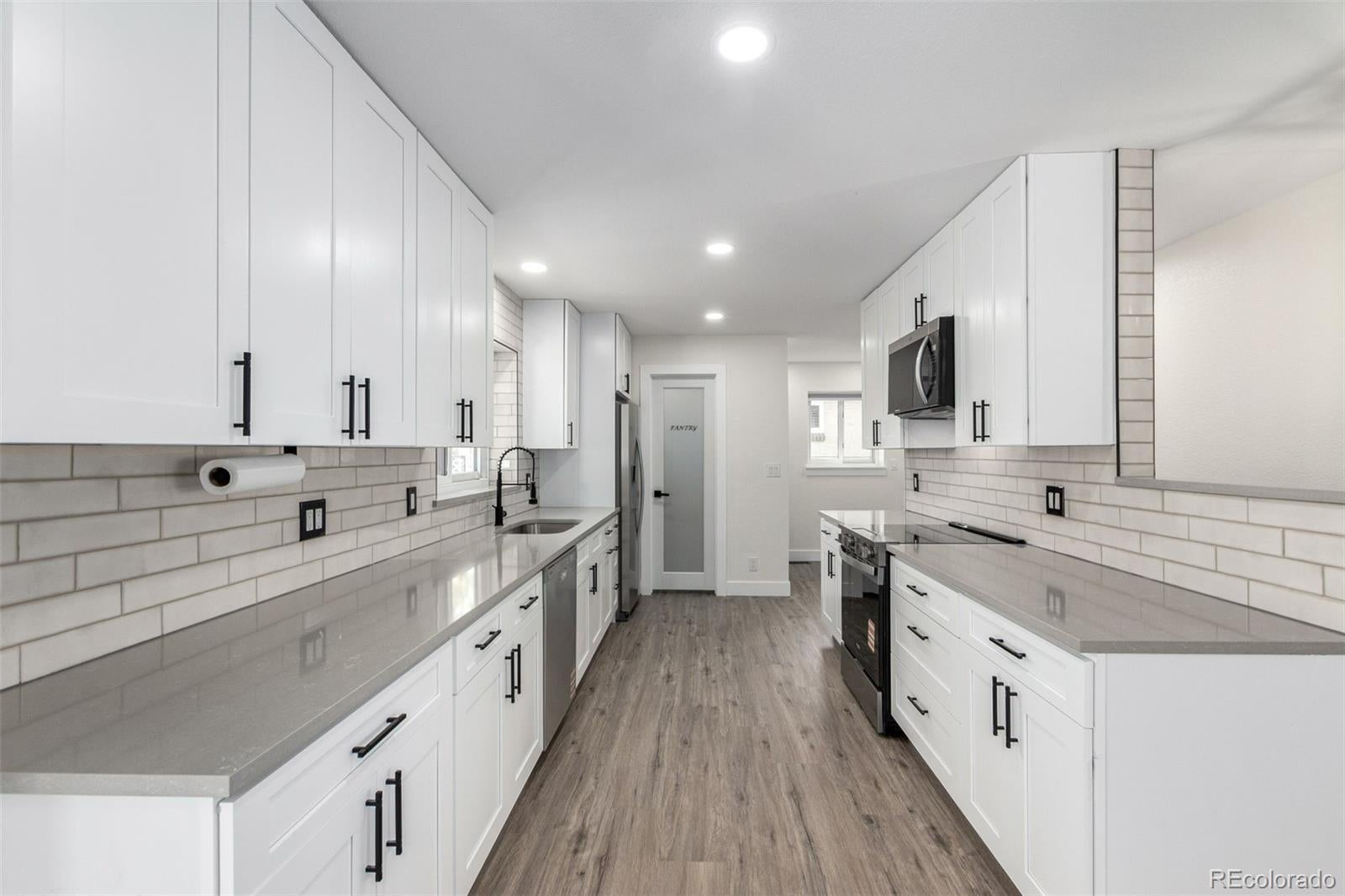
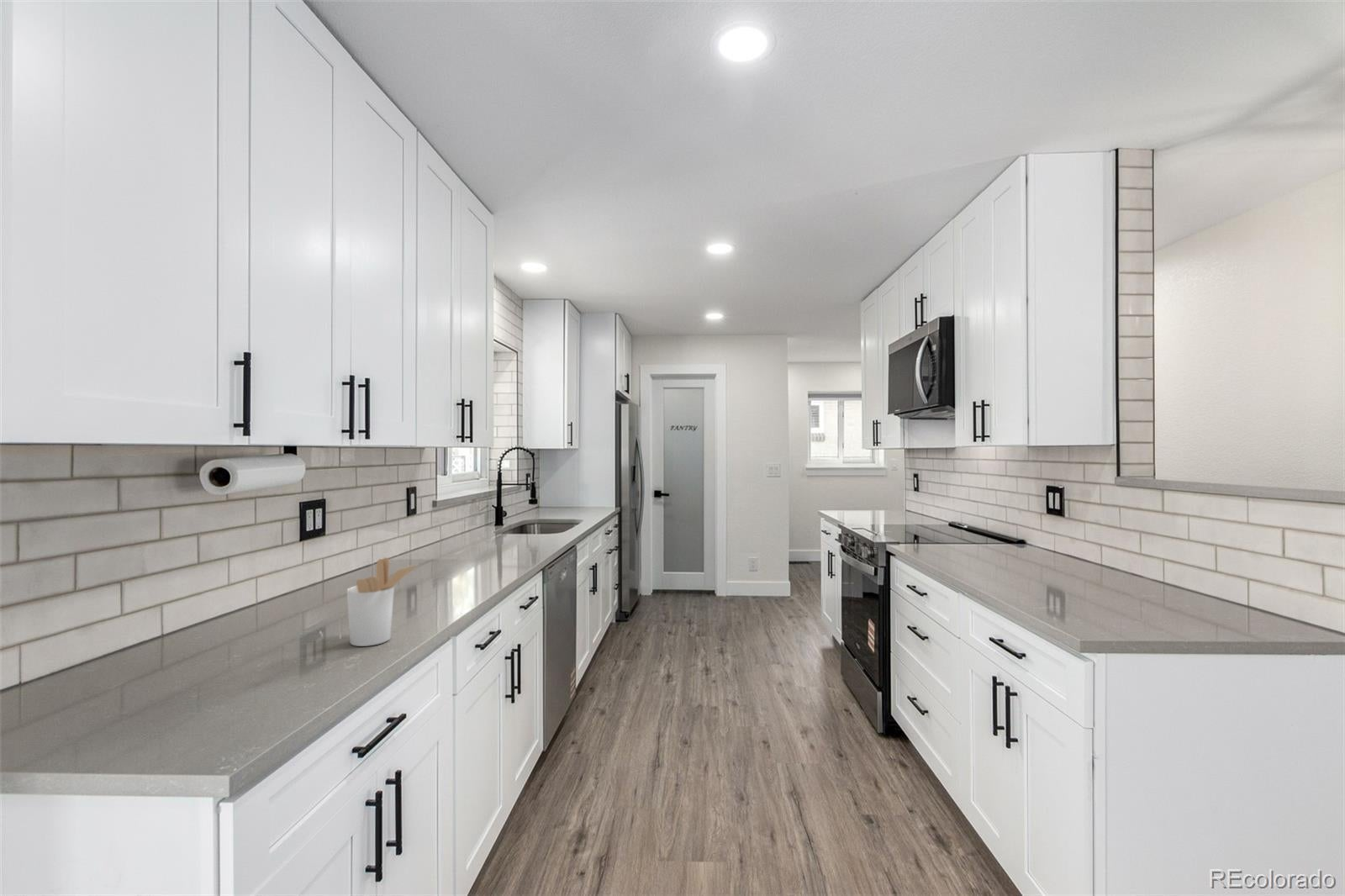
+ utensil holder [346,556,419,647]
